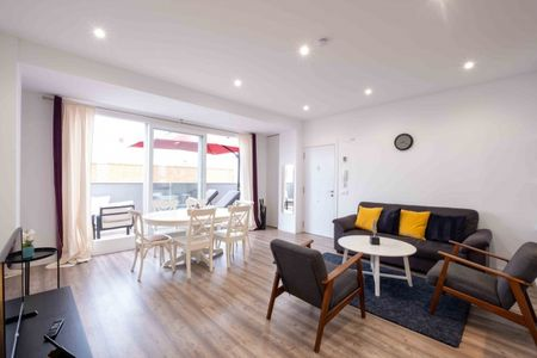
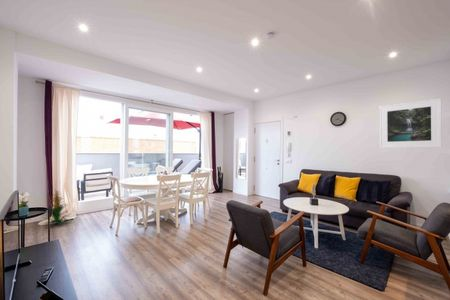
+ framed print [378,97,443,149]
+ indoor plant [40,190,72,229]
